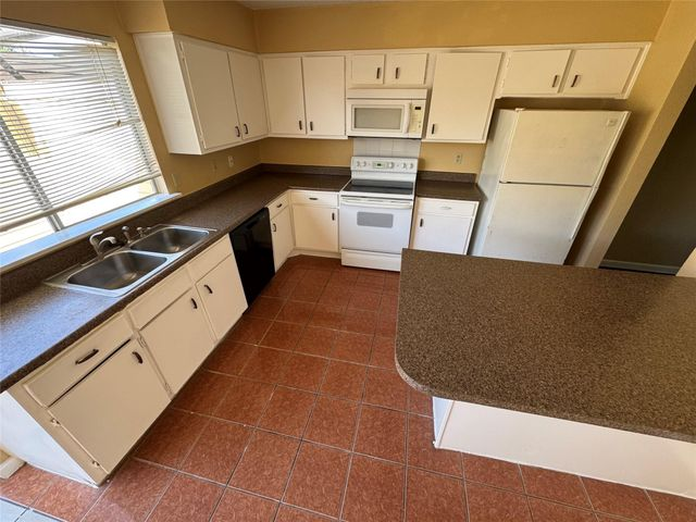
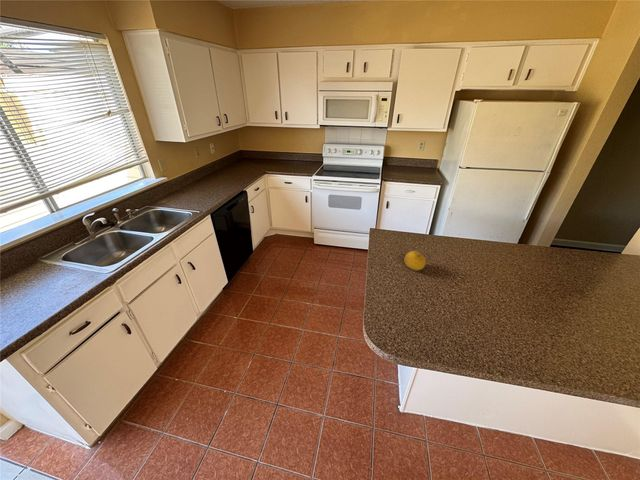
+ fruit [403,250,427,271]
